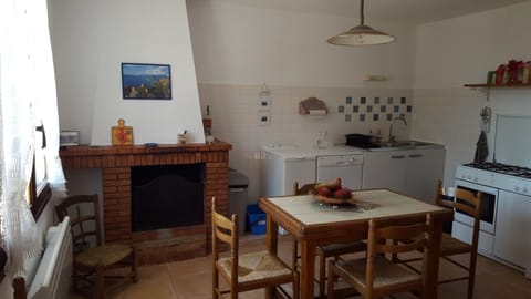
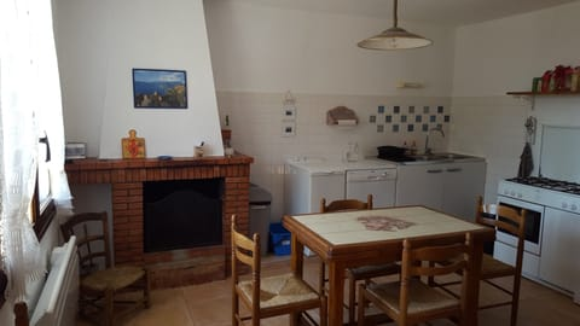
- fruit basket [308,181,361,209]
